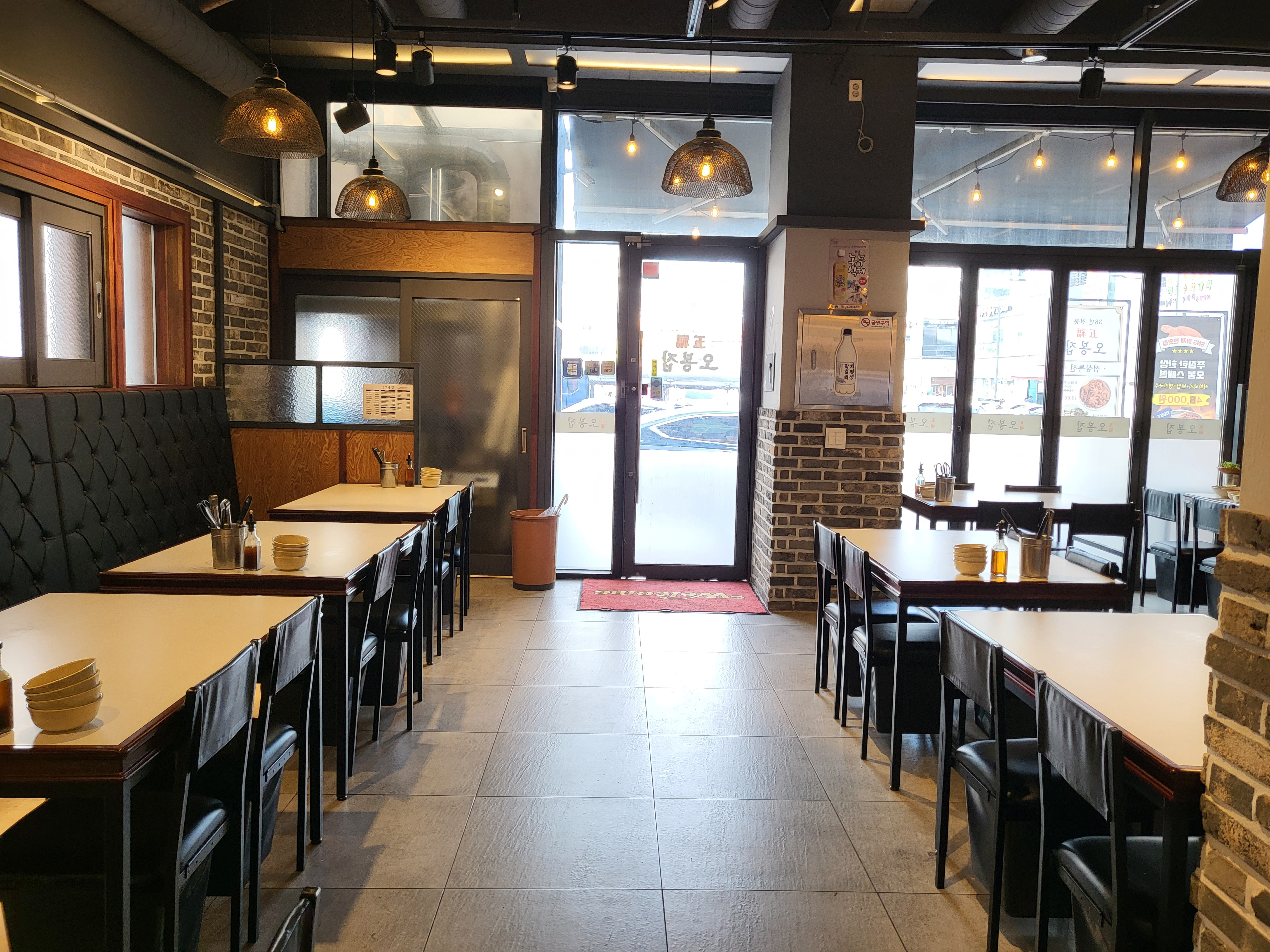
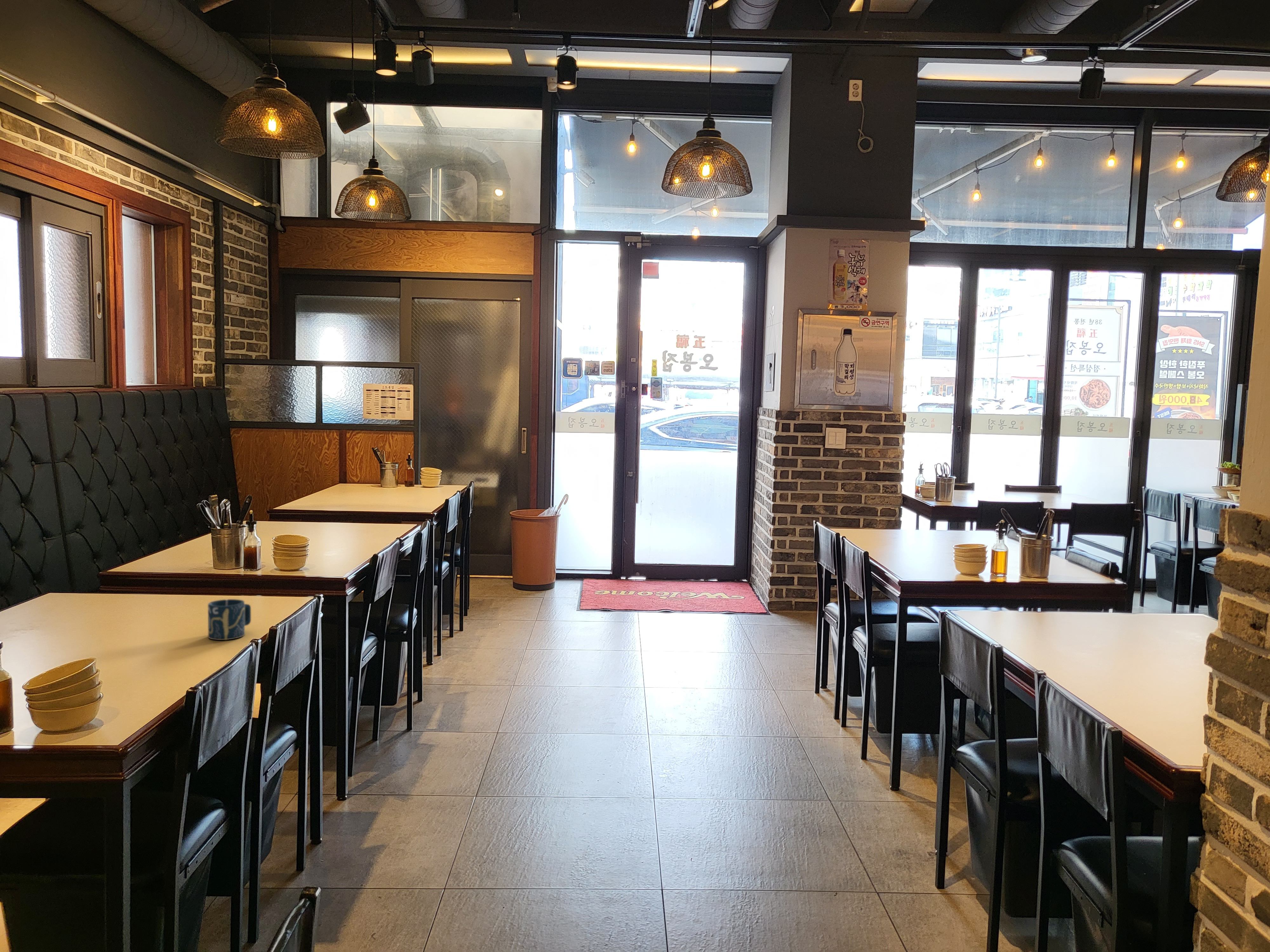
+ cup [208,599,251,640]
